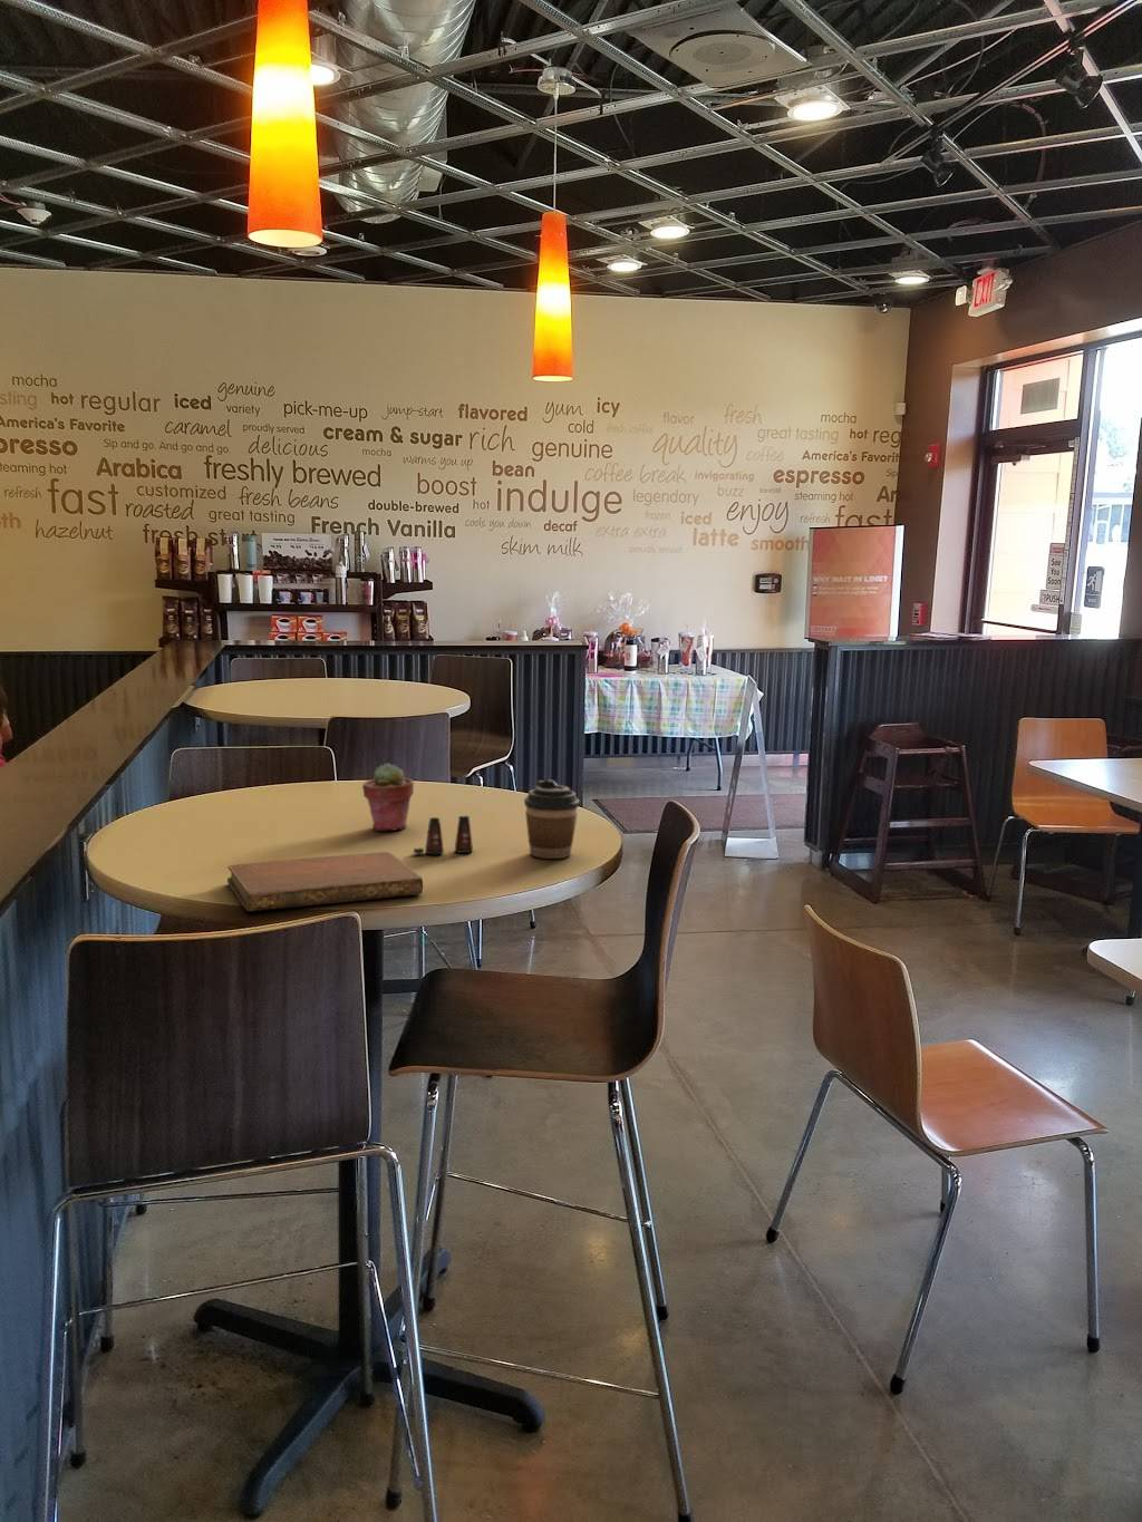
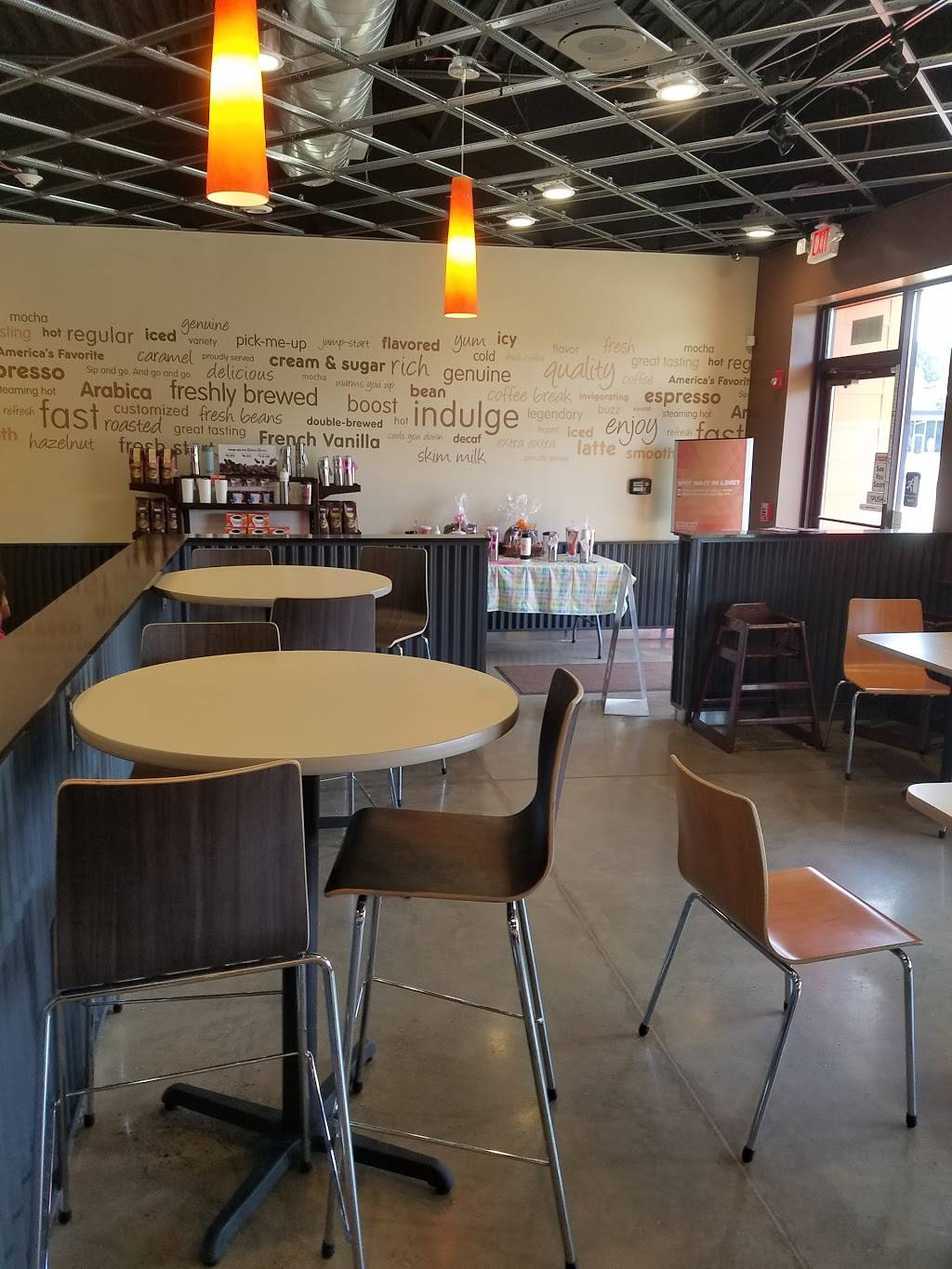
- notebook [227,850,423,912]
- coffee cup [523,780,579,860]
- salt shaker [413,816,474,855]
- potted succulent [361,762,415,832]
